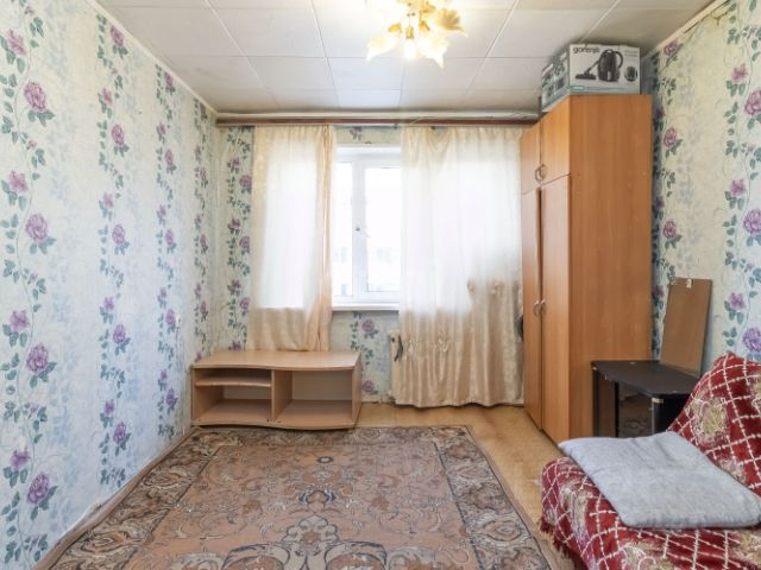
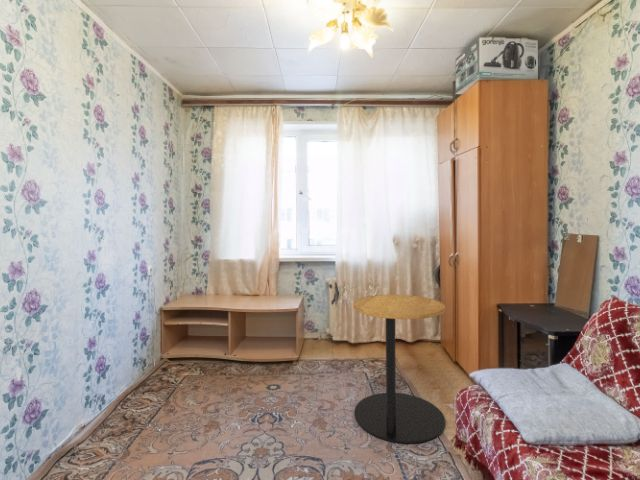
+ side table [352,294,446,445]
